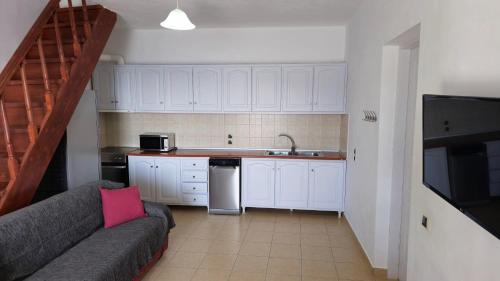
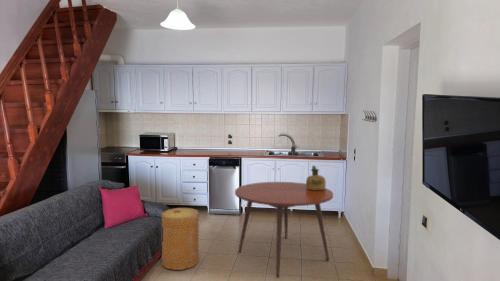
+ basket [160,207,200,271]
+ ceramic jug [305,165,327,190]
+ dining table [234,181,334,279]
